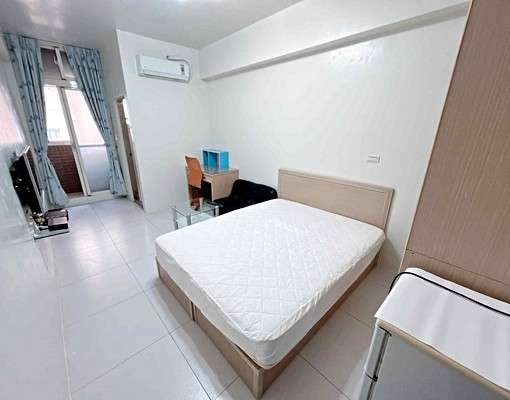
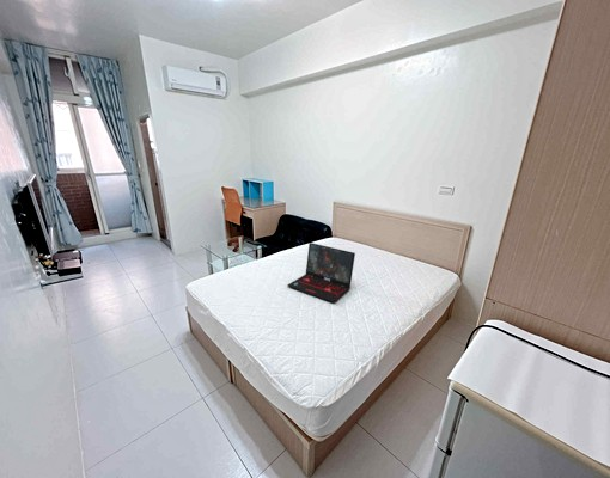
+ laptop [286,241,356,304]
